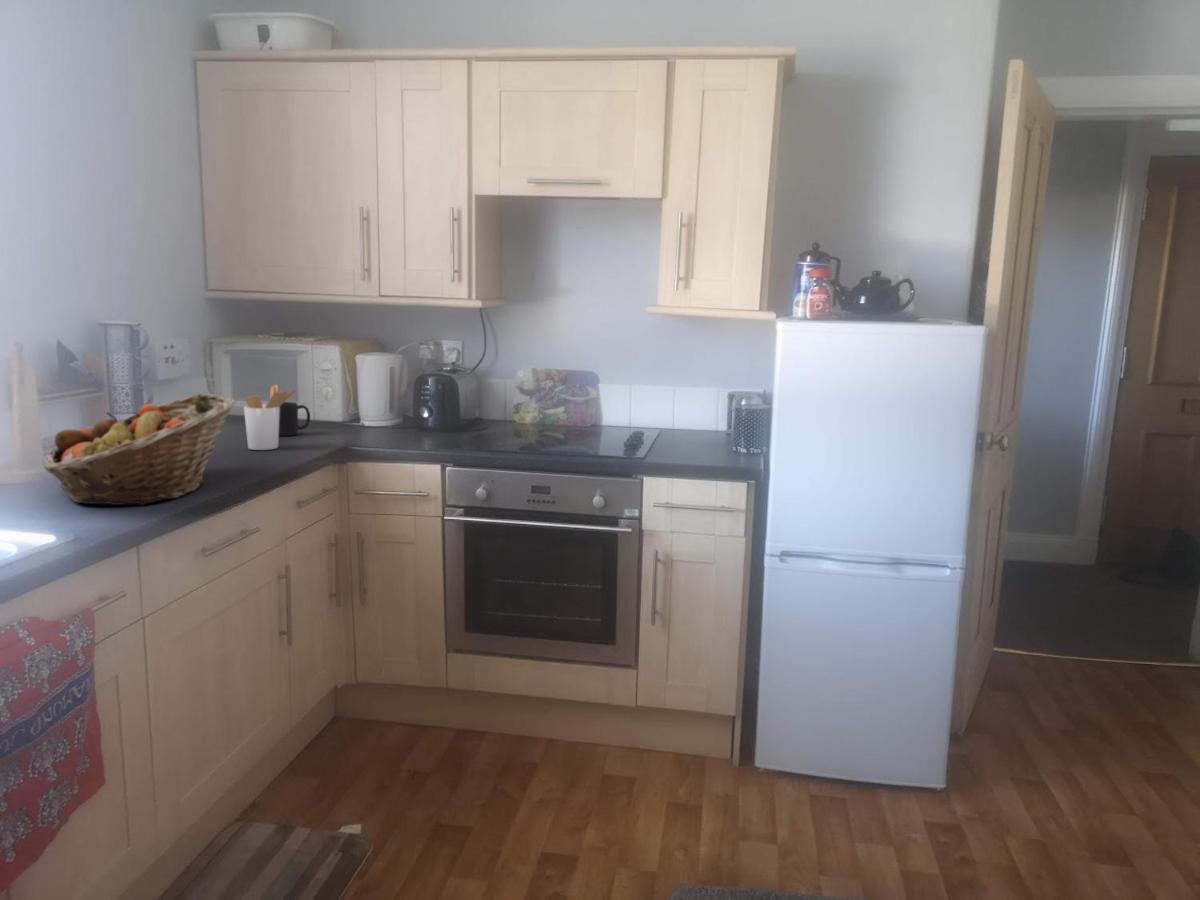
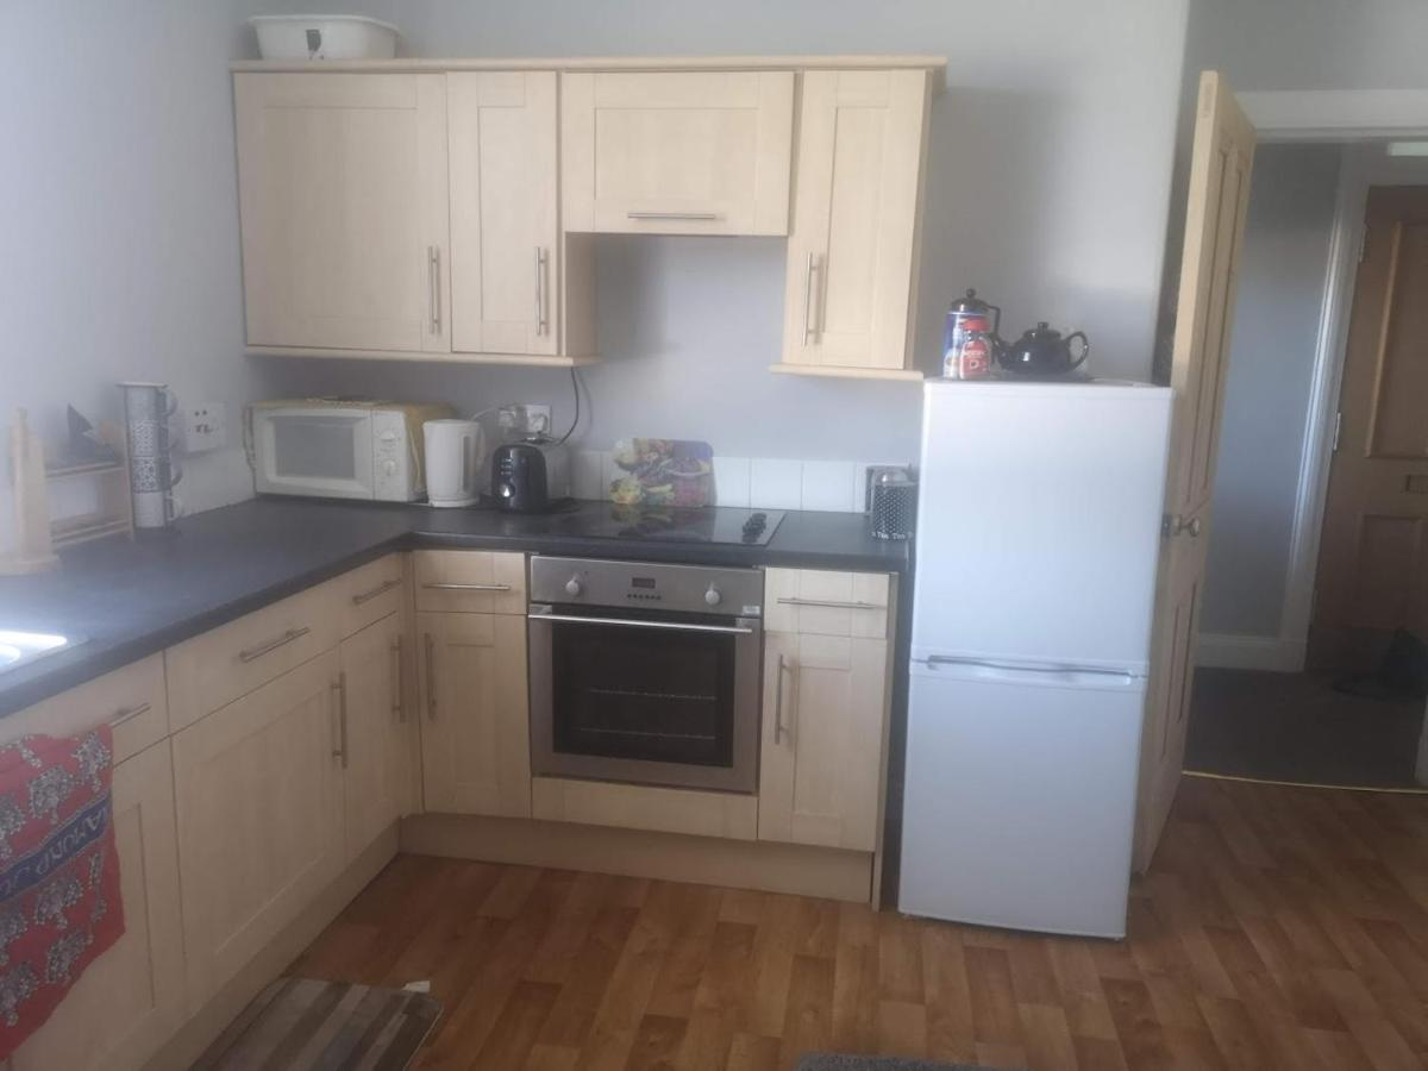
- mug [279,401,311,437]
- fruit basket [43,393,237,506]
- utensil holder [243,384,296,451]
